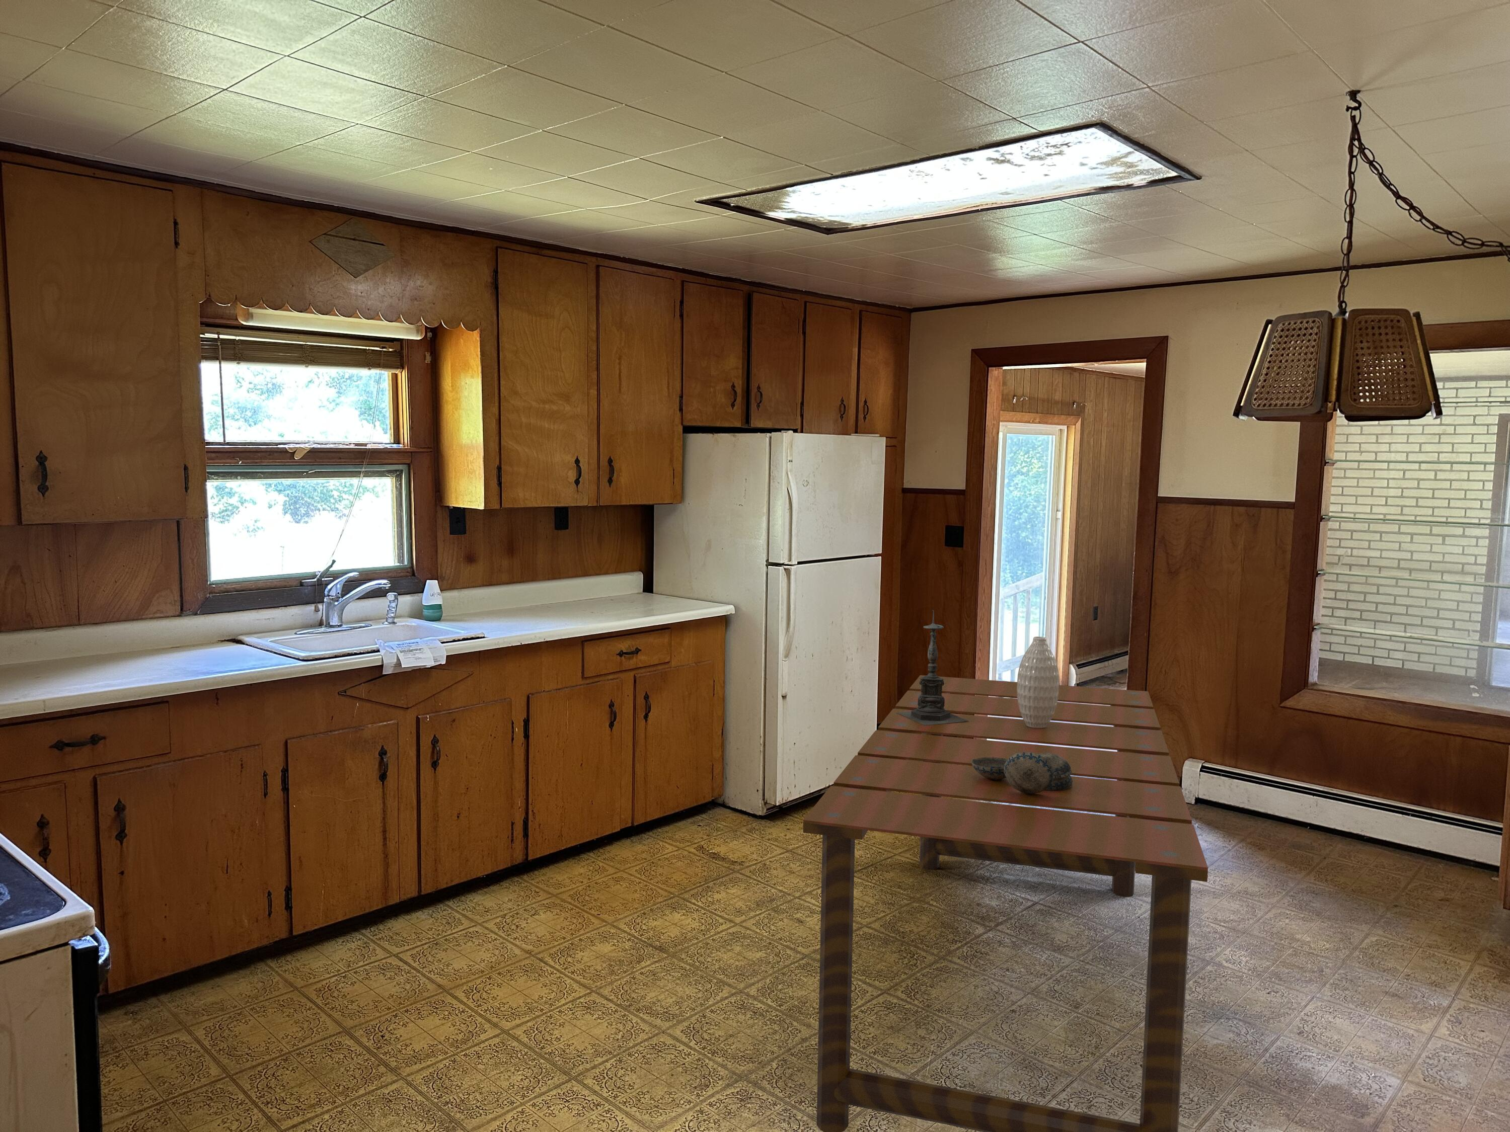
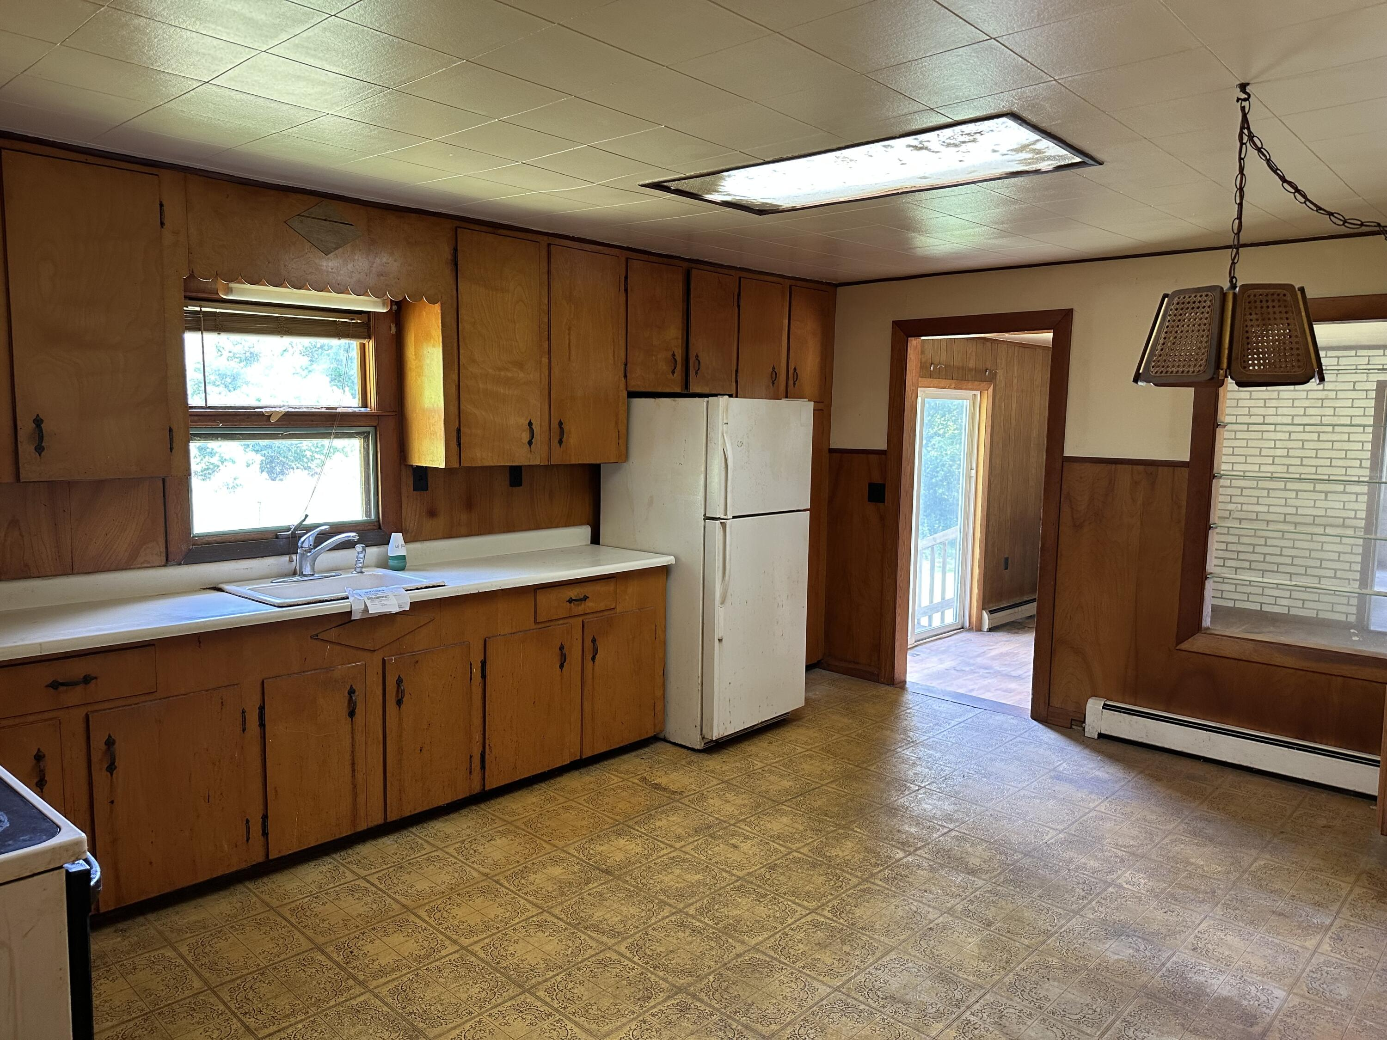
- decorative bowl [971,751,1072,794]
- candle holder [899,610,969,725]
- vase [1017,636,1059,729]
- dining table [803,674,1208,1132]
